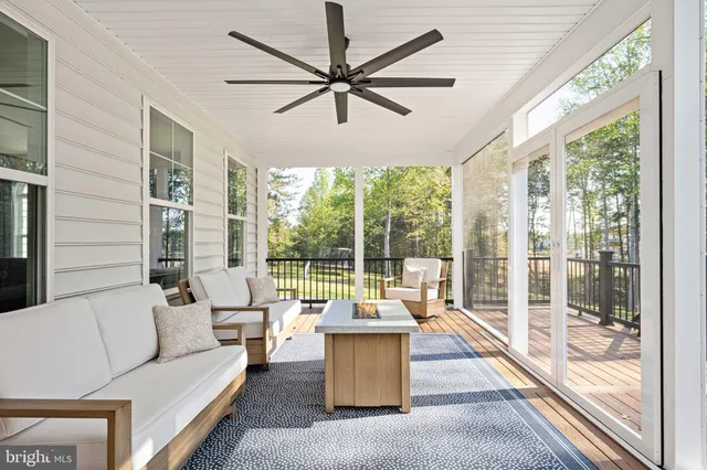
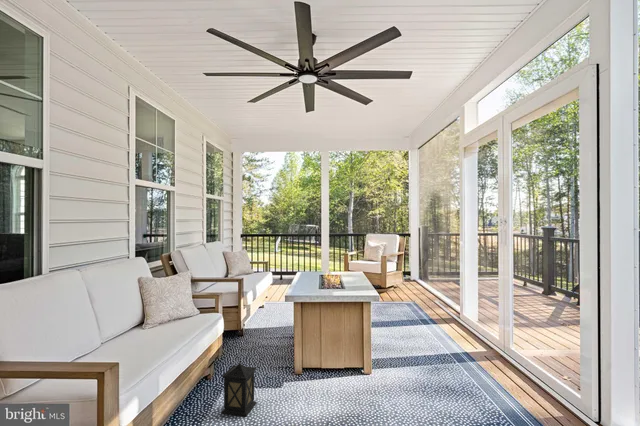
+ lantern [220,360,258,418]
